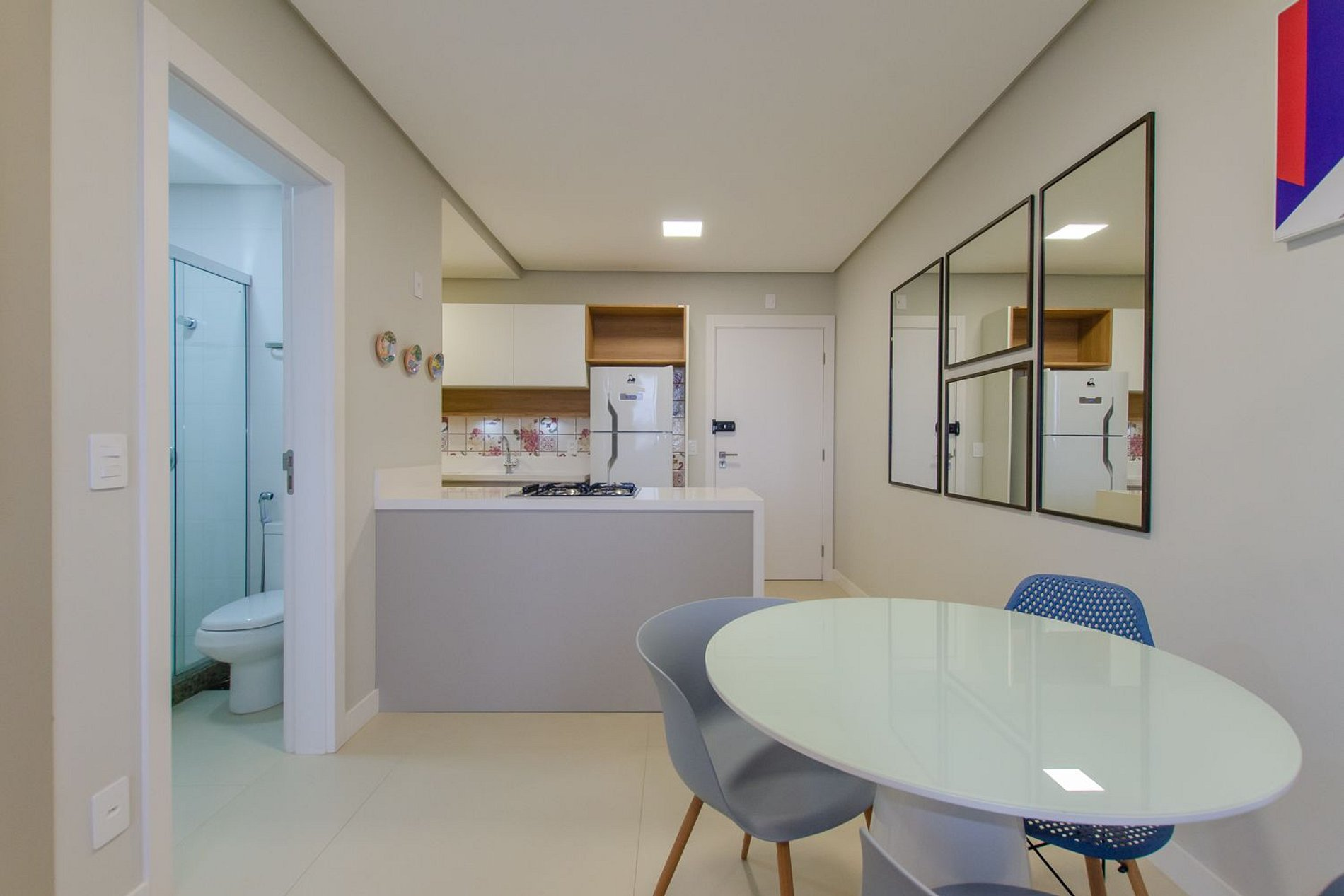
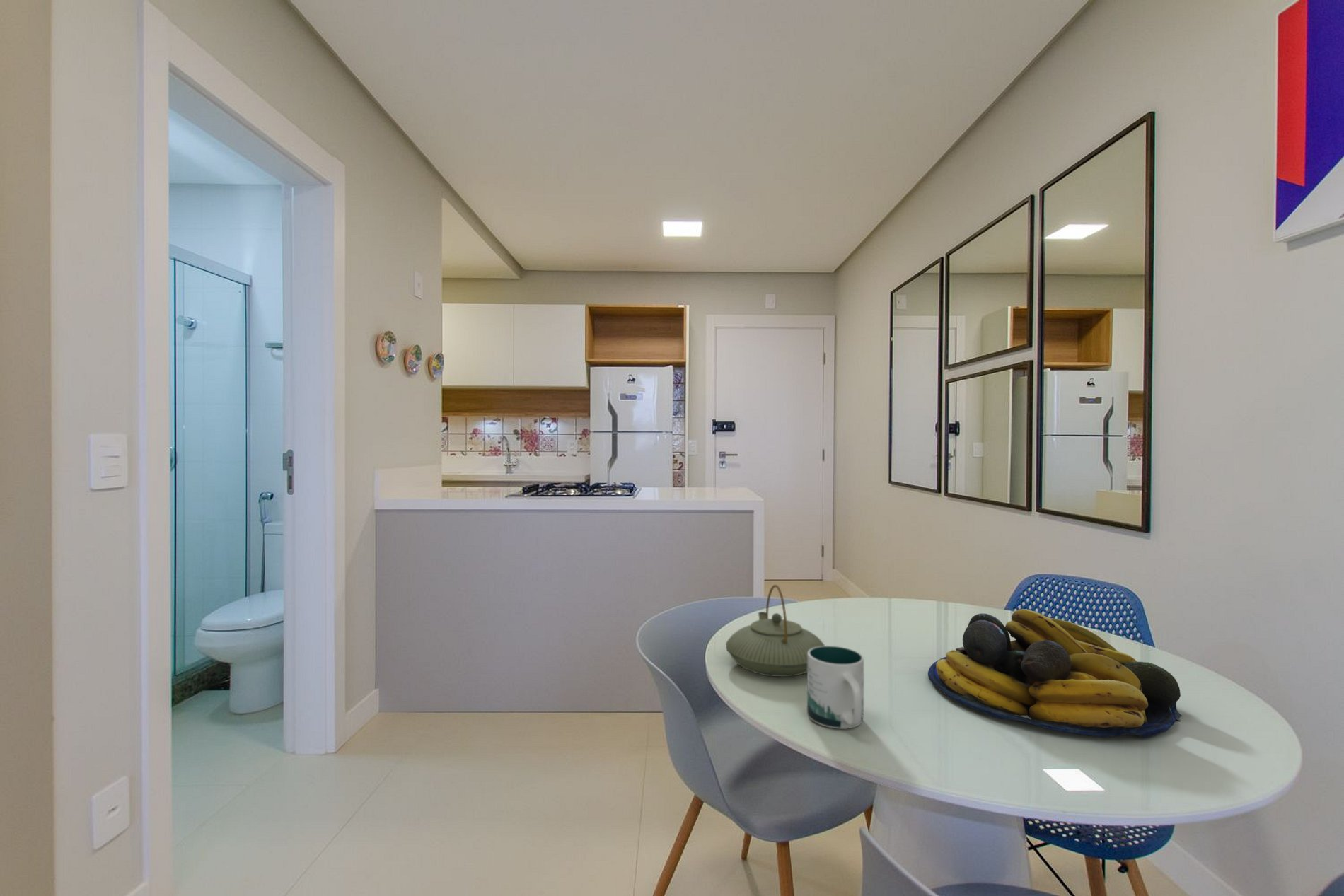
+ fruit bowl [927,608,1183,738]
+ teapot [725,584,825,677]
+ mug [806,645,864,730]
